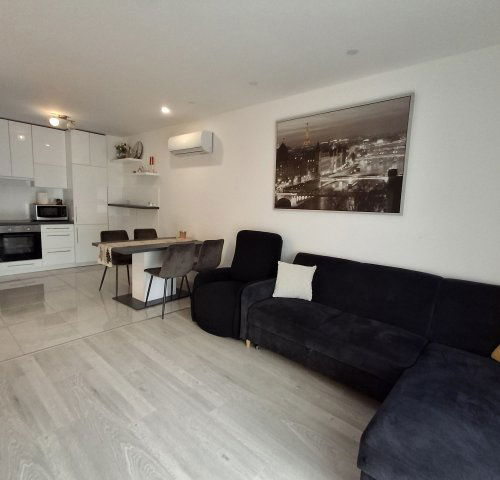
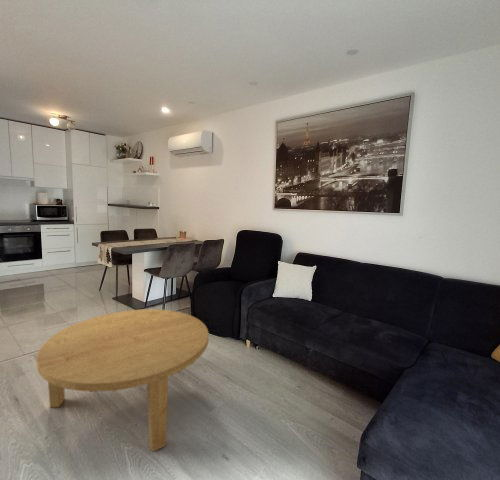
+ coffee table [35,308,210,453]
